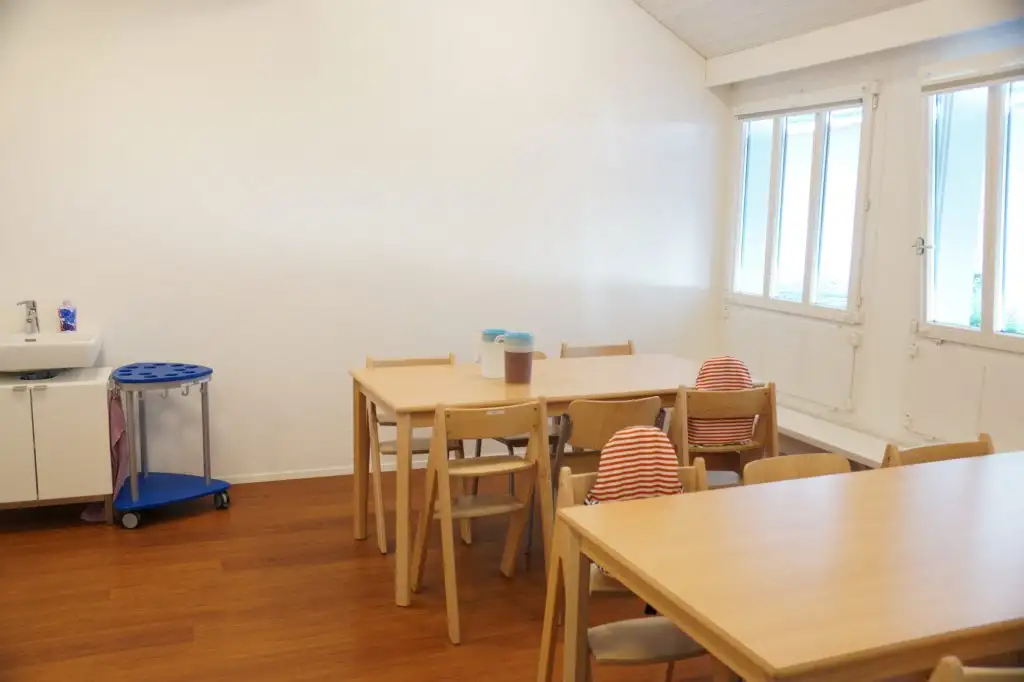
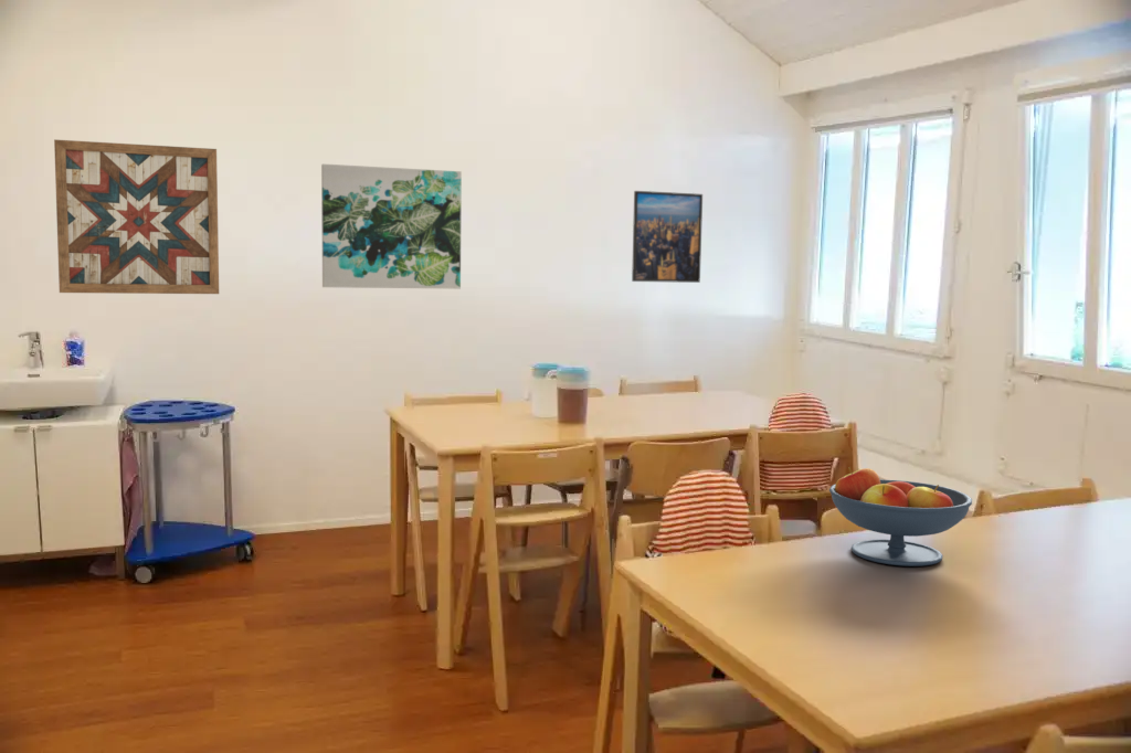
+ wall art [53,138,220,295]
+ fruit bowl [828,466,973,568]
+ wall art [320,163,463,290]
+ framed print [631,190,704,284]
